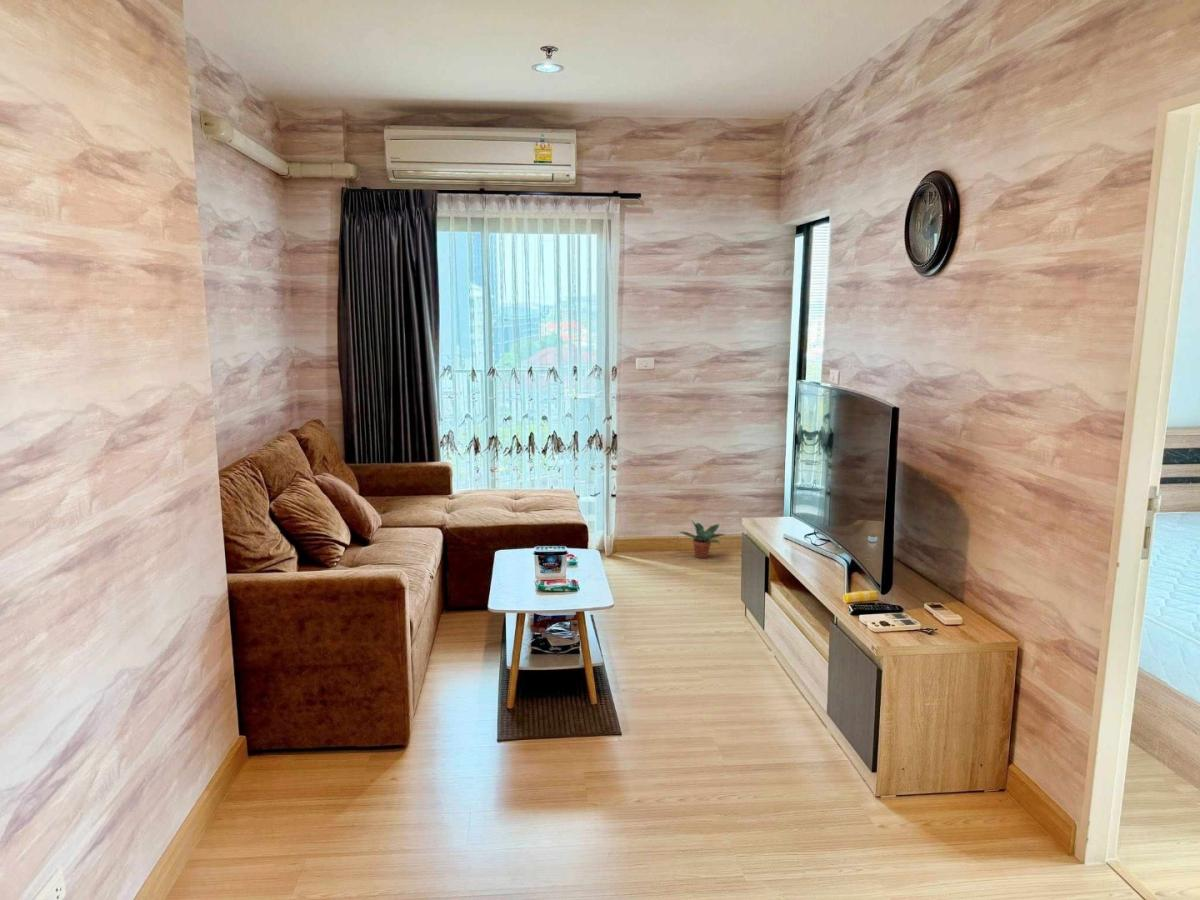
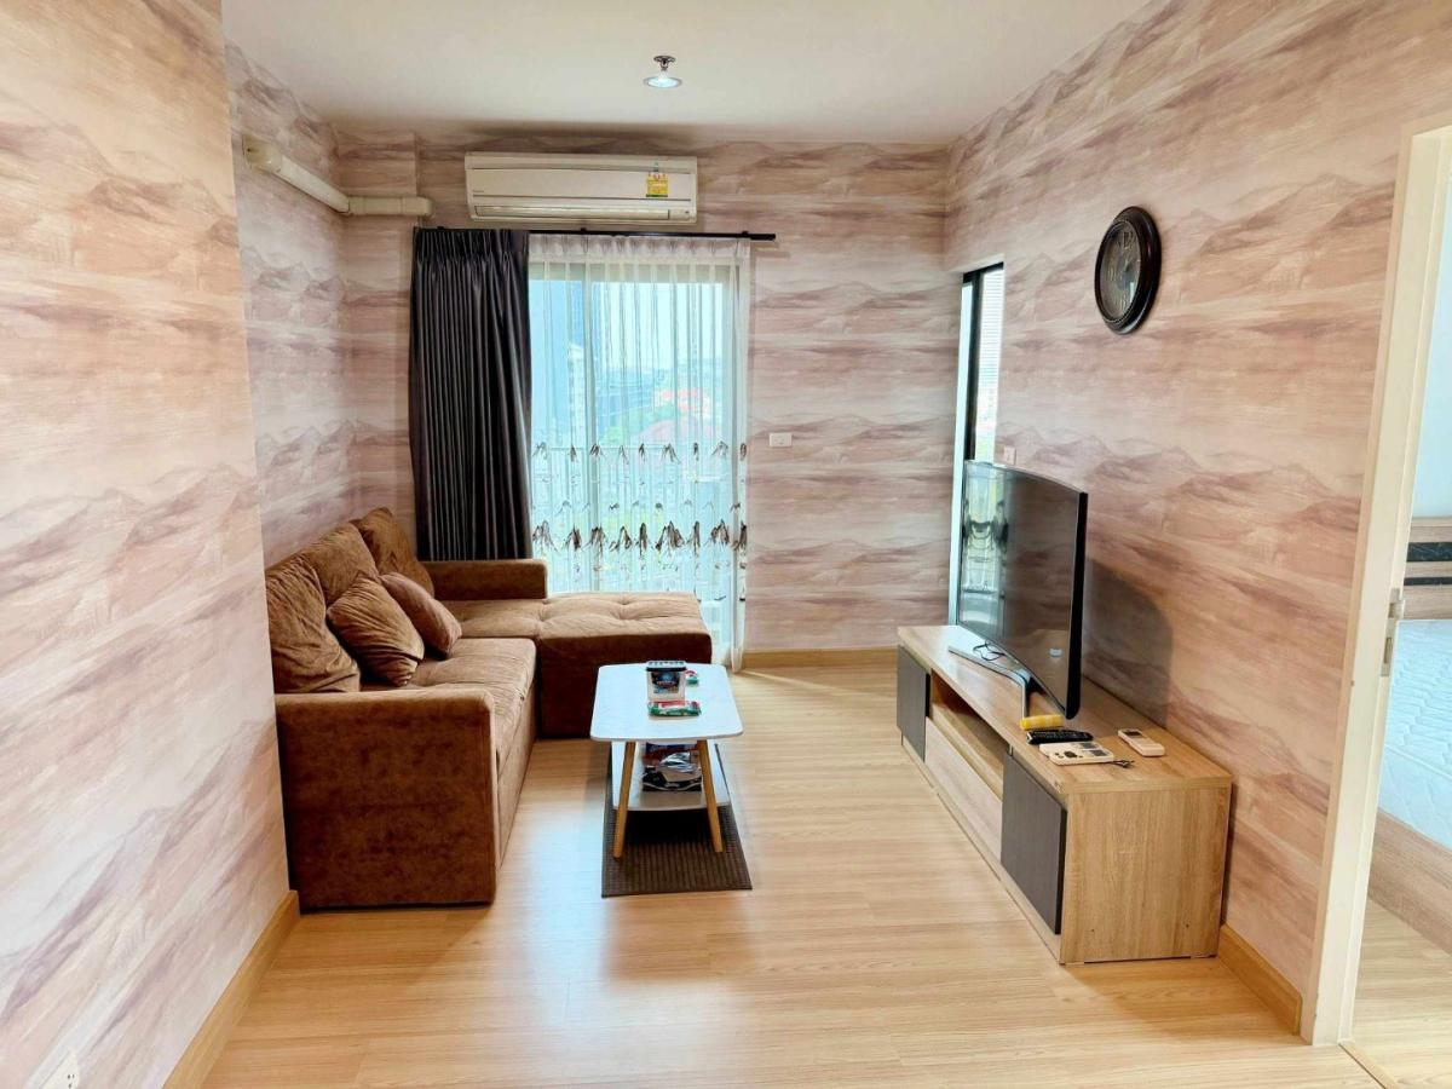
- potted plant [678,519,726,559]
